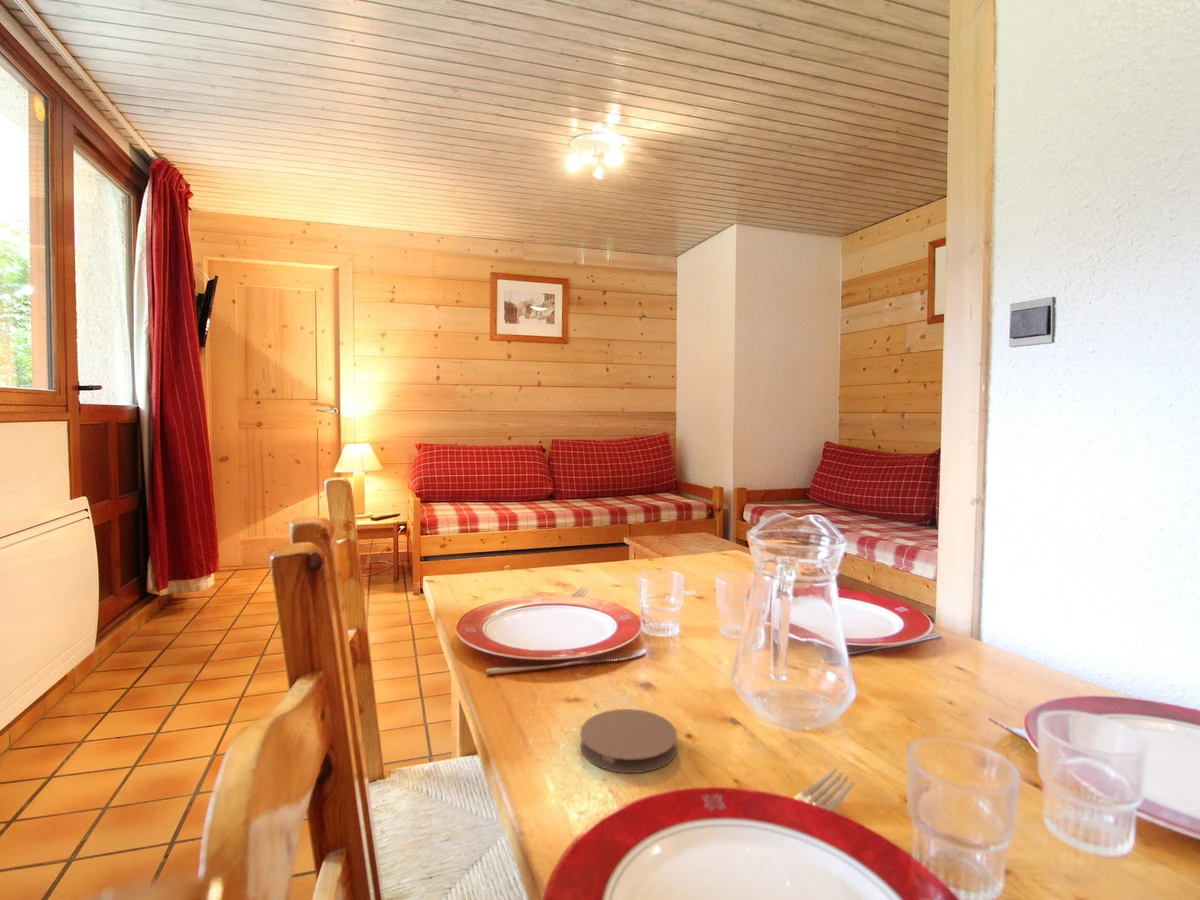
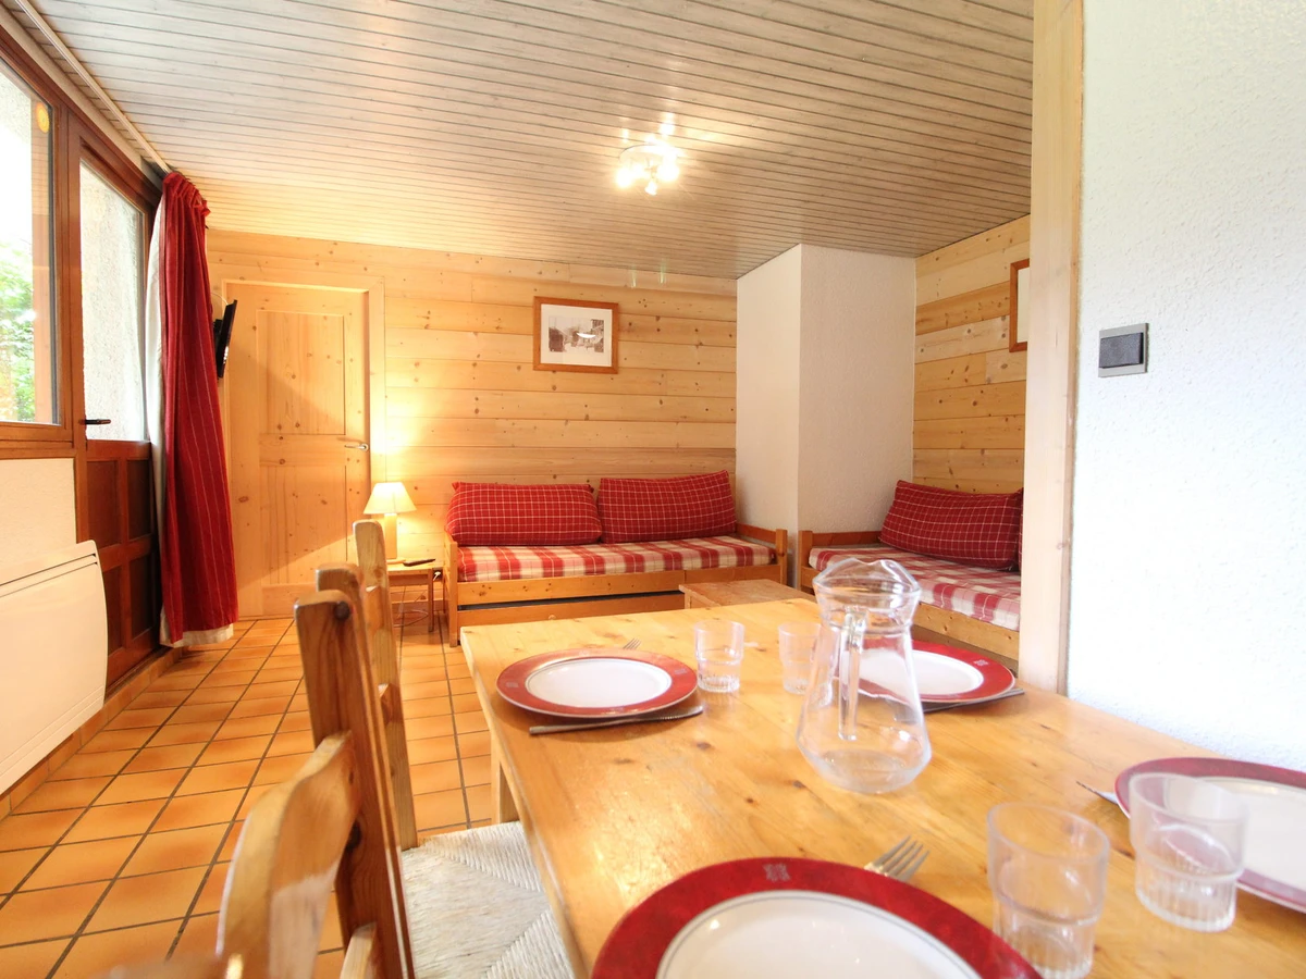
- coaster [579,708,678,774]
